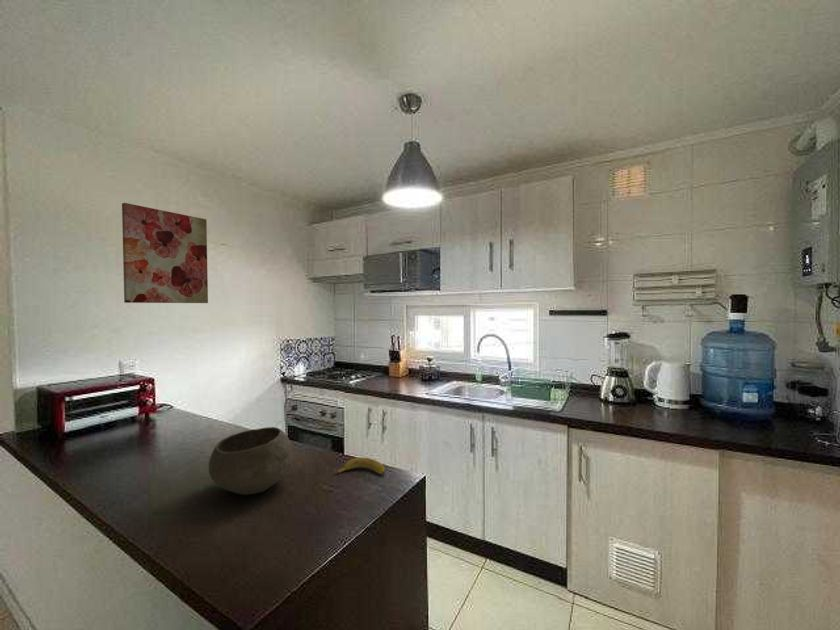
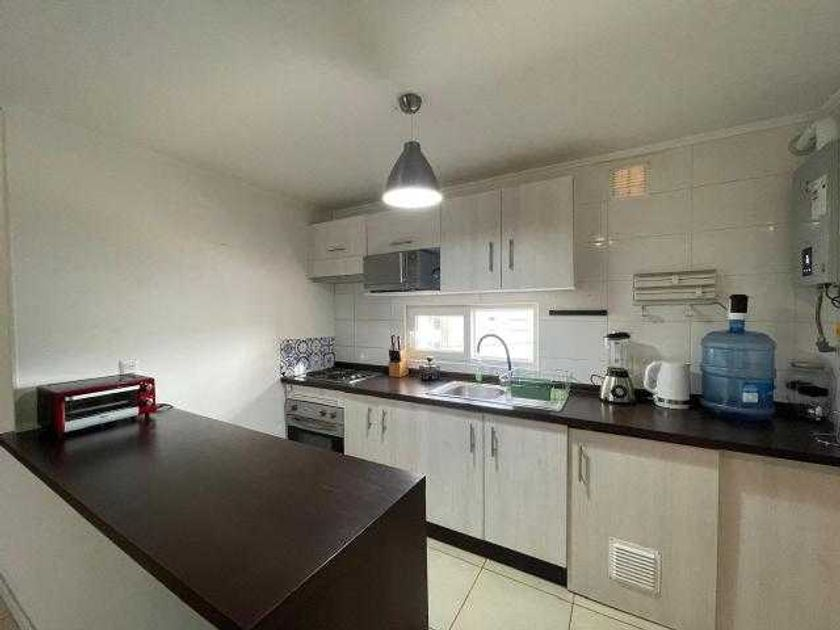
- bowl [208,426,294,496]
- banana [332,457,386,475]
- wall art [121,202,209,304]
